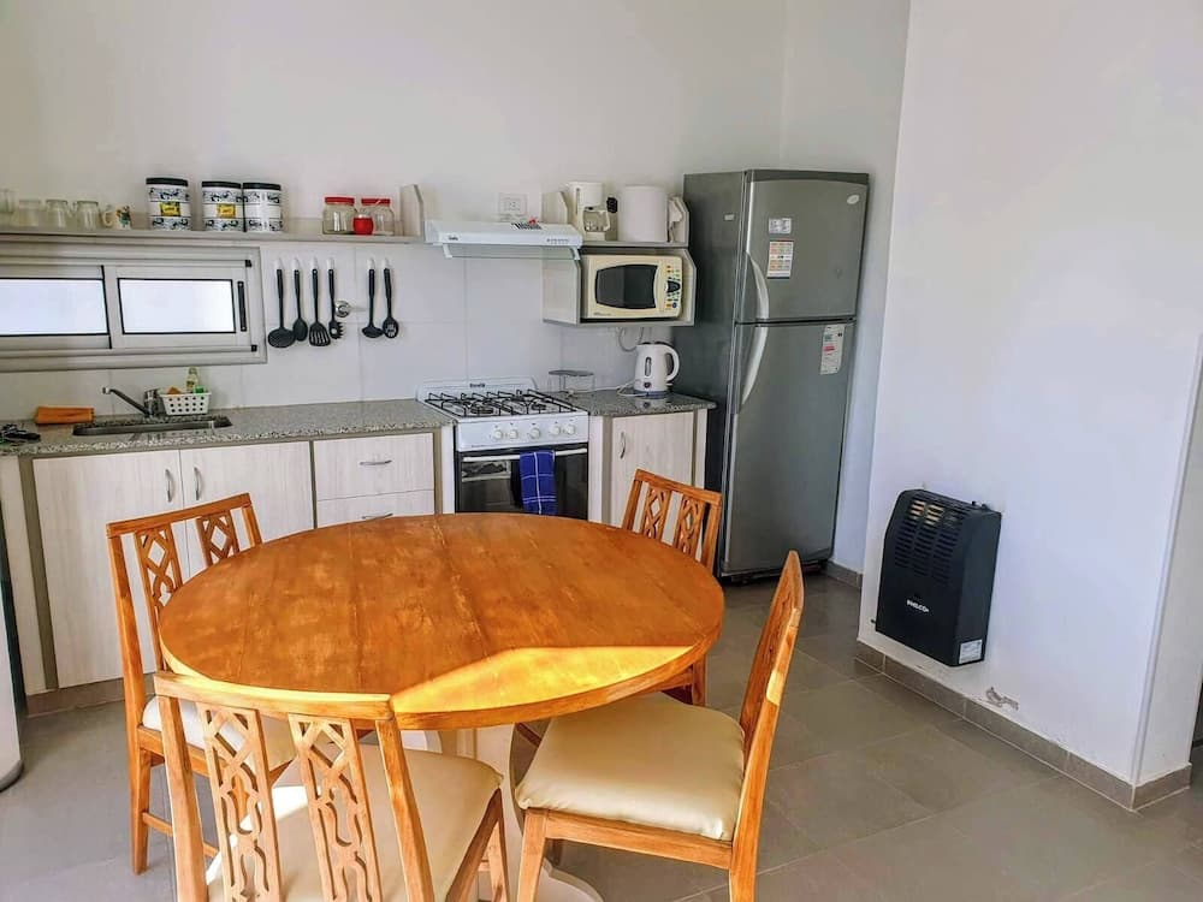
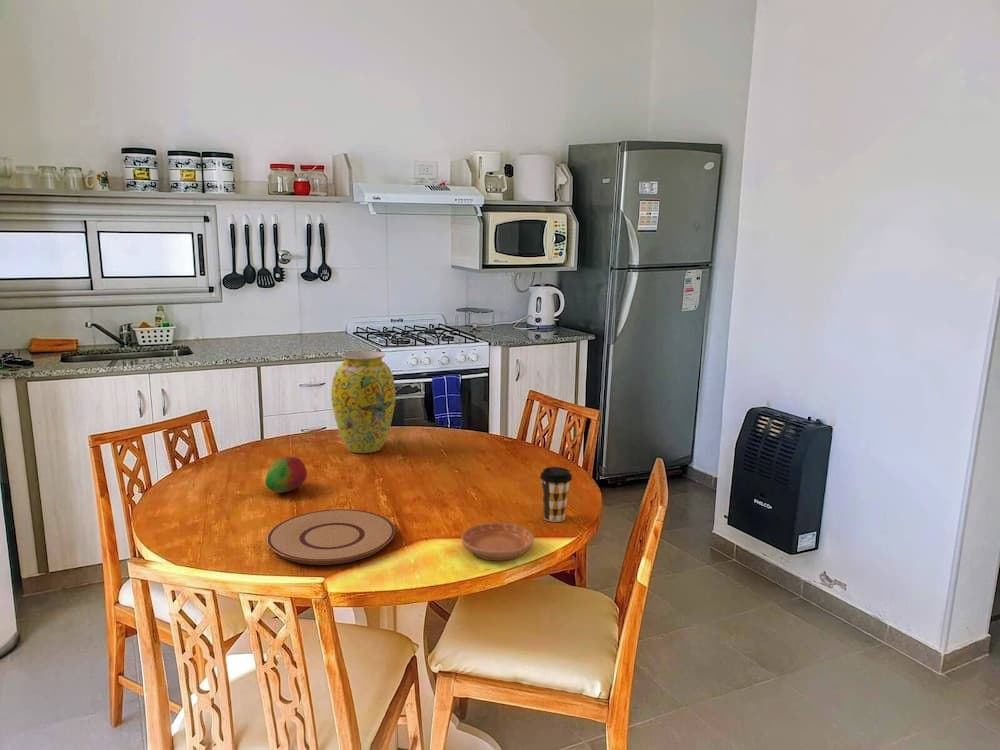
+ fruit [264,455,308,494]
+ plate [266,508,396,566]
+ vase [330,350,396,454]
+ coffee cup [539,466,573,523]
+ saucer [460,522,535,562]
